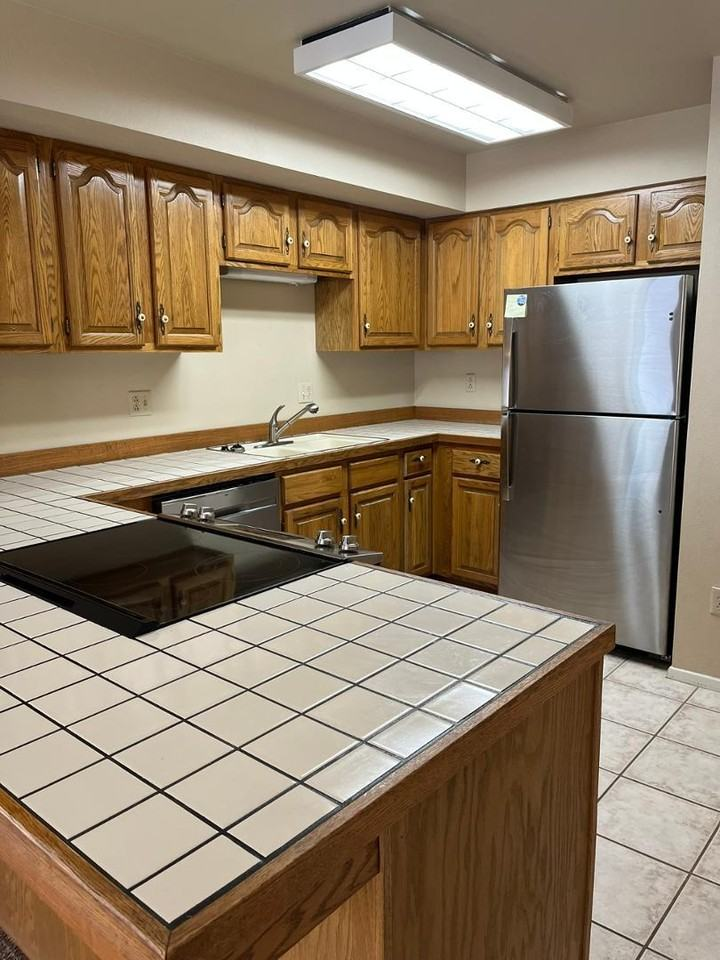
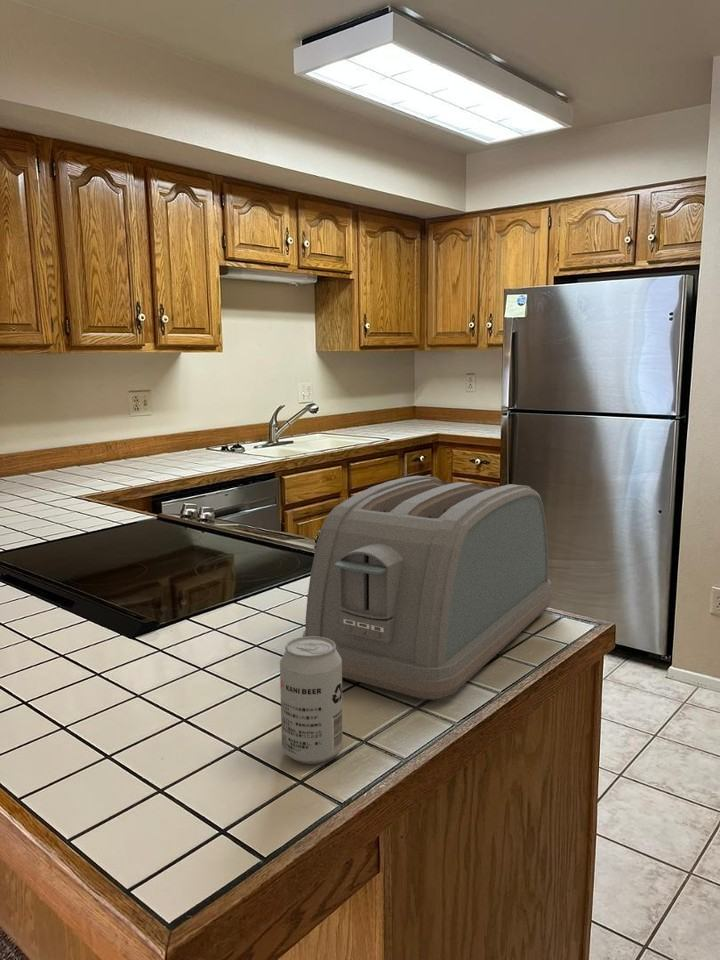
+ beverage can [279,636,344,765]
+ toaster [302,475,553,701]
